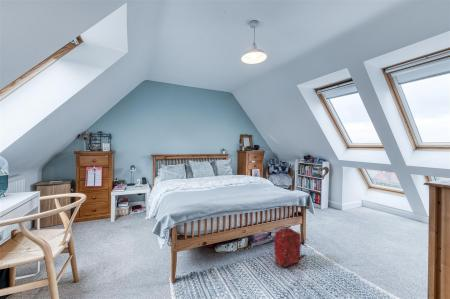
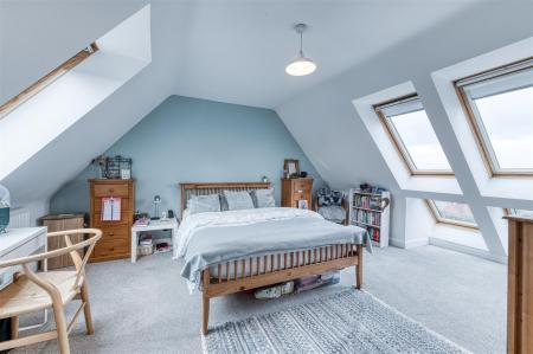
- backpack [273,226,307,268]
